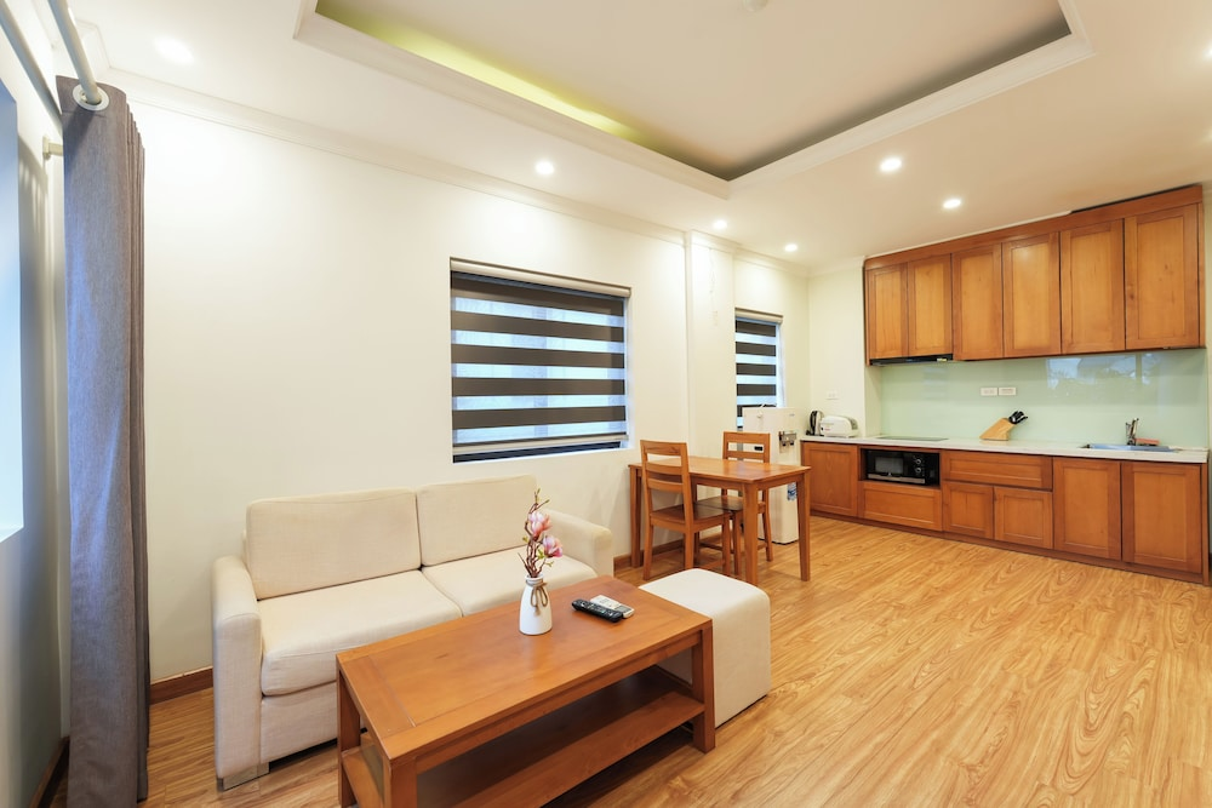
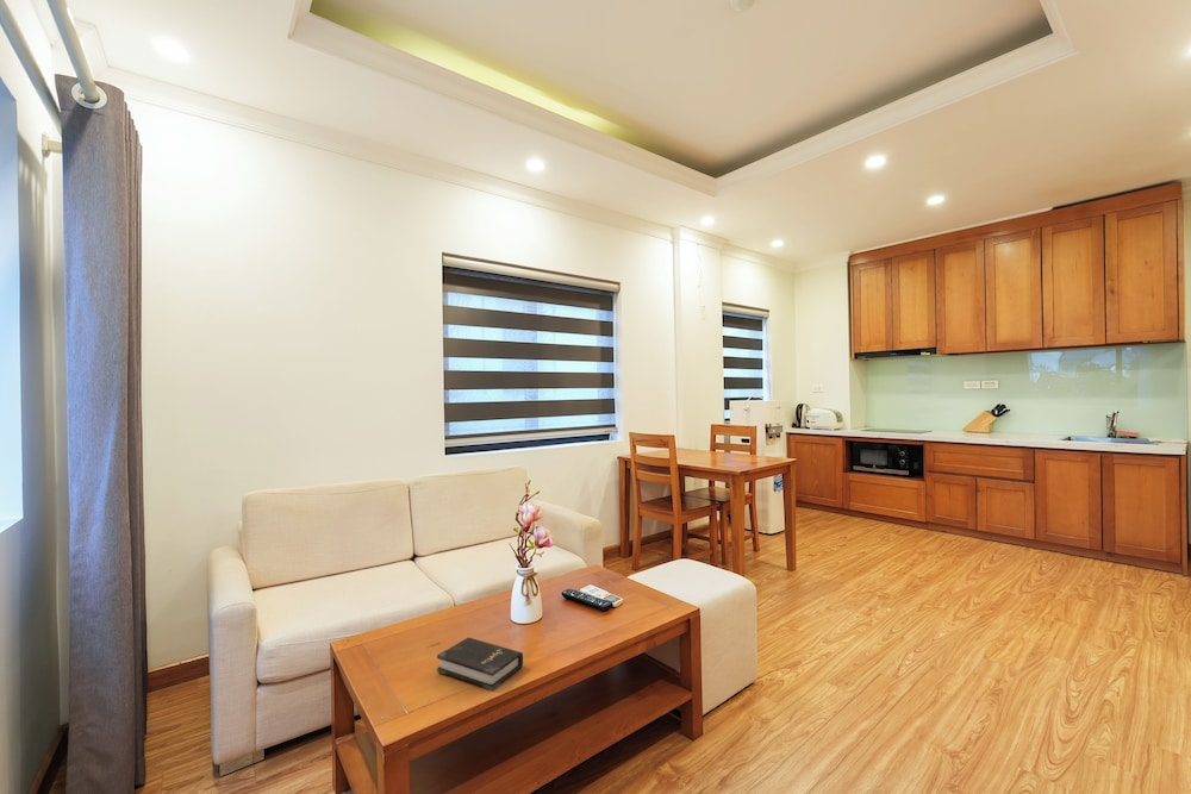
+ hardback book [436,637,524,692]
